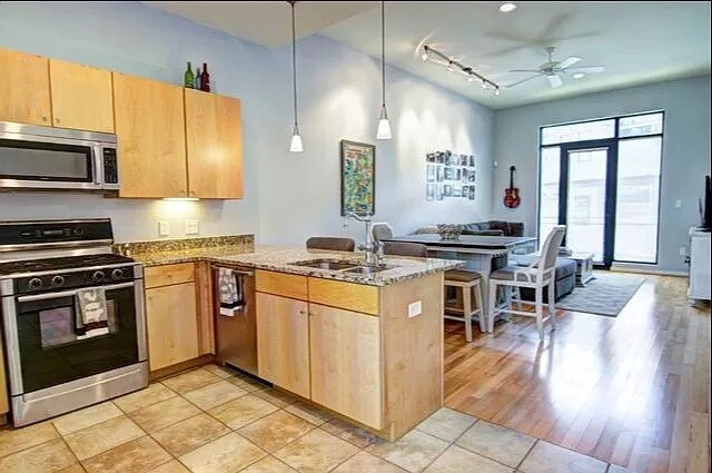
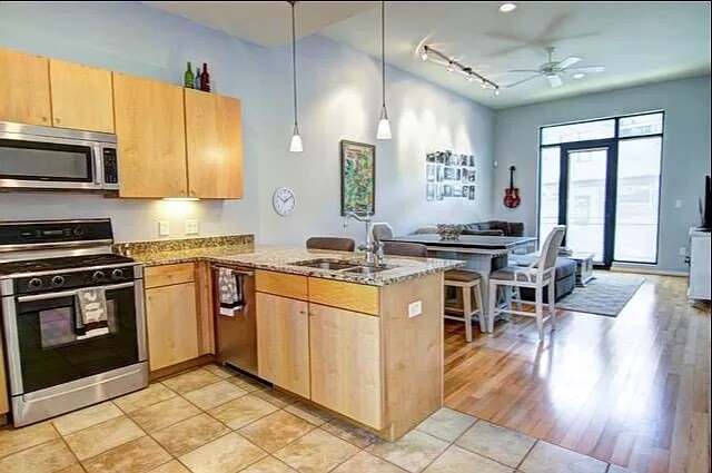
+ wall clock [271,186,297,218]
